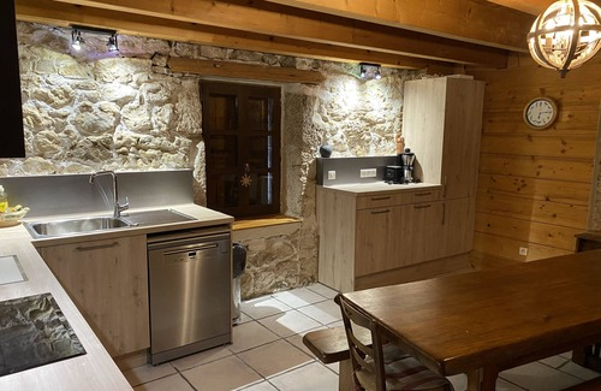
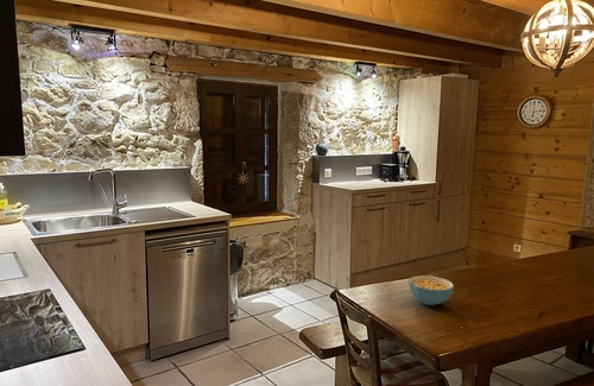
+ cereal bowl [407,274,455,306]
